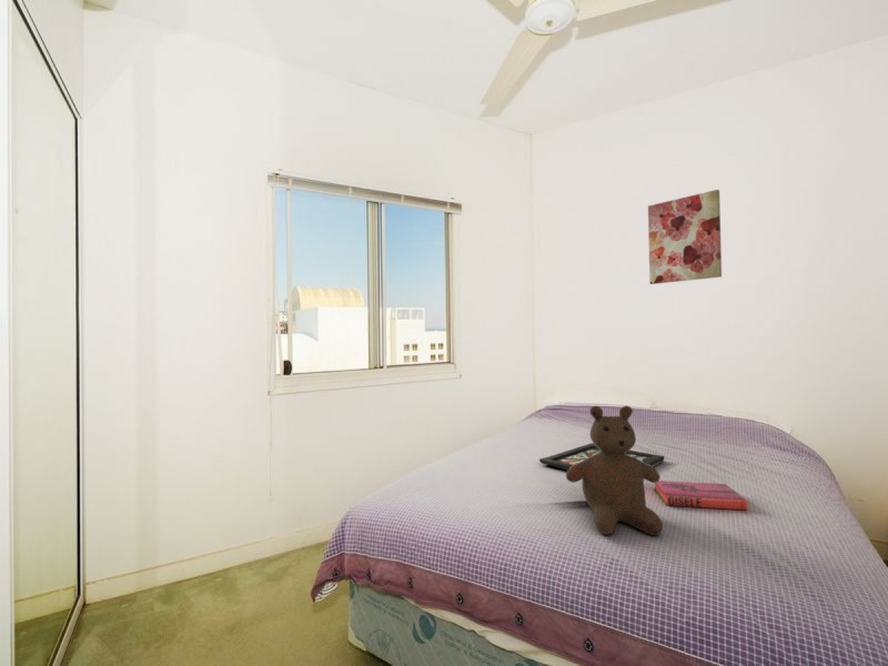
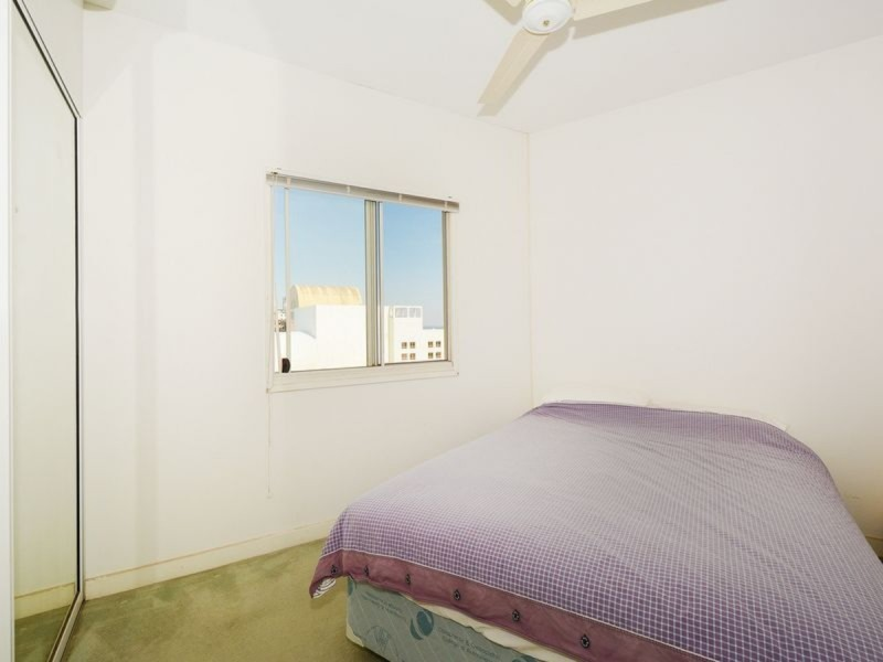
- hardback book [654,480,748,511]
- teddy bear [565,405,664,536]
- decorative tray [538,442,665,472]
- wall art [647,189,723,285]
